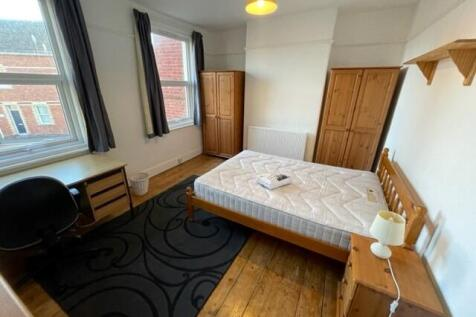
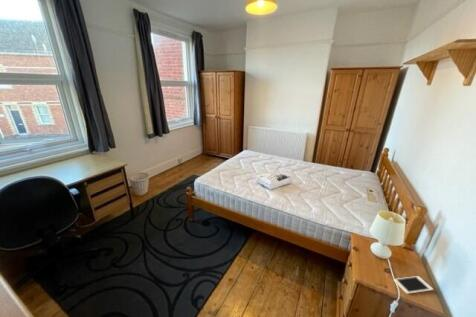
+ cell phone [393,275,434,295]
